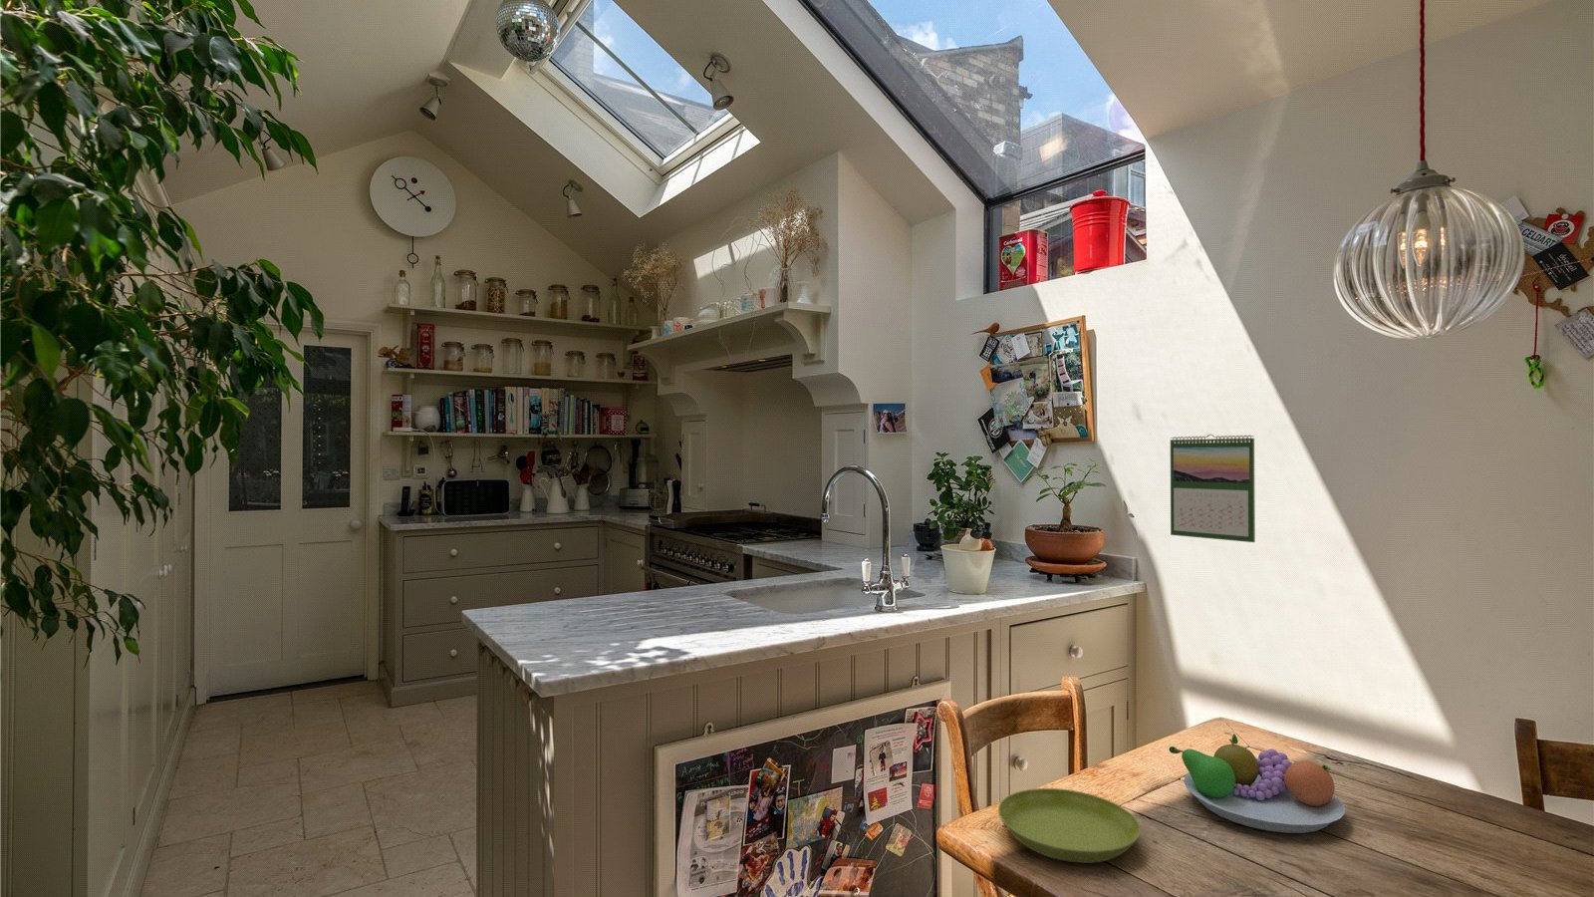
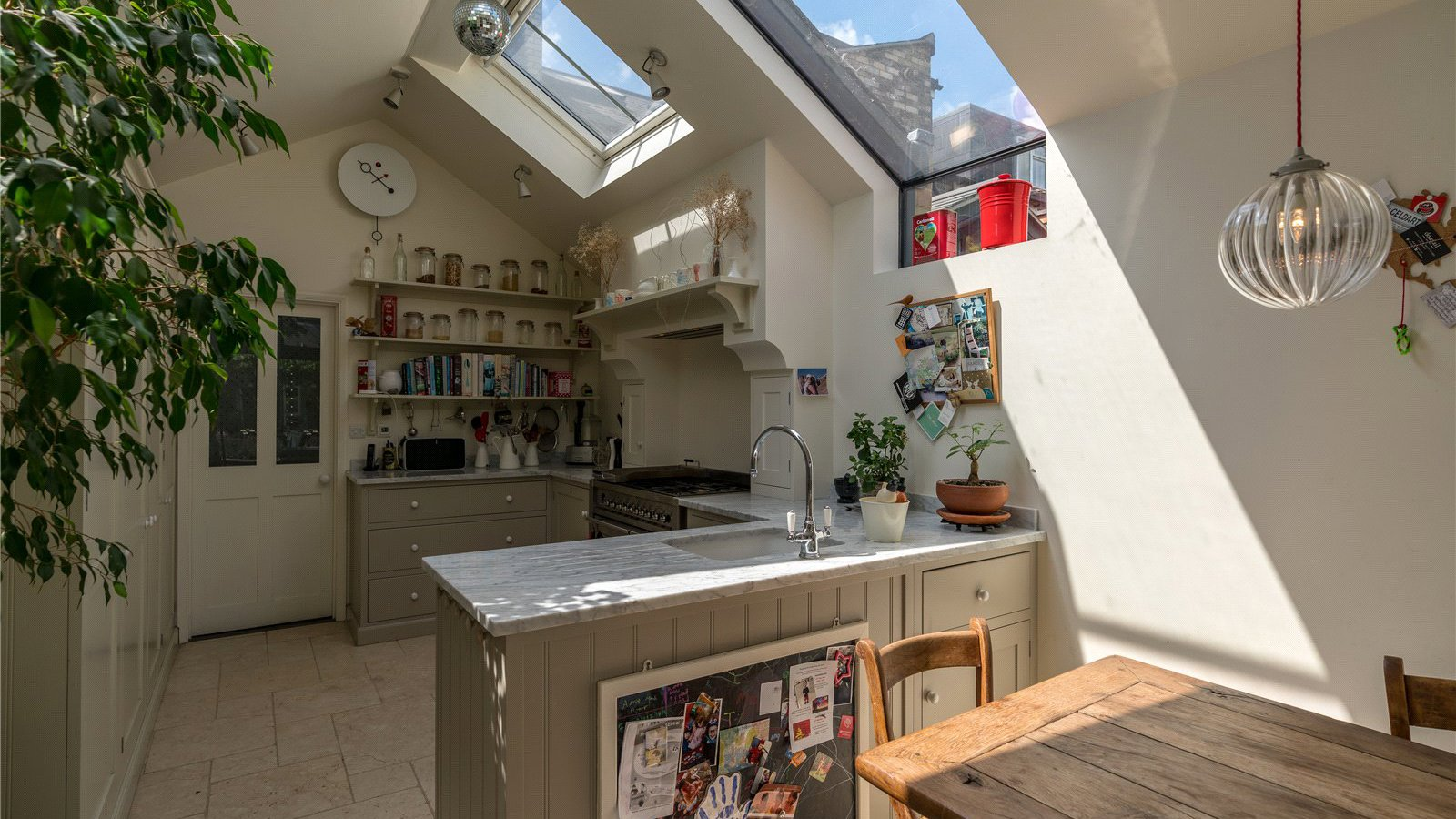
- saucer [997,787,1142,864]
- calendar [1169,434,1257,543]
- fruit bowl [1168,733,1345,835]
